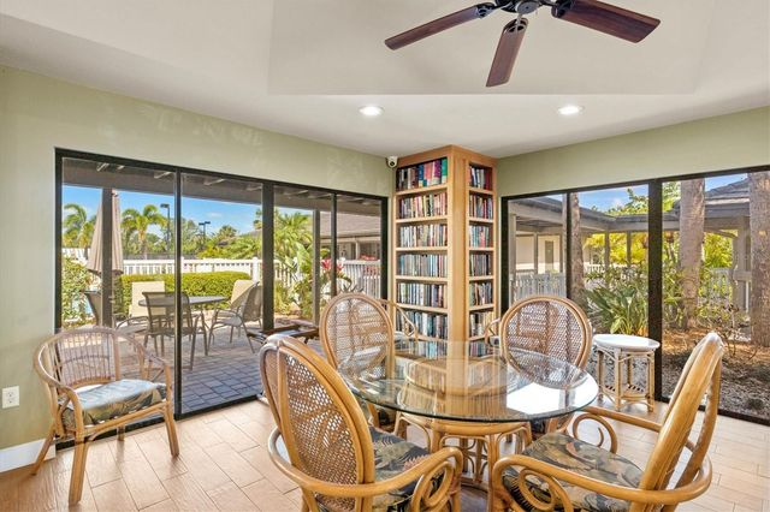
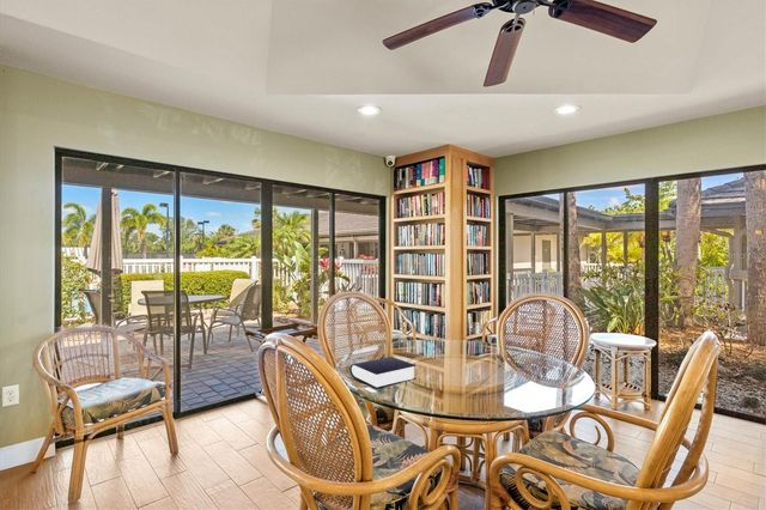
+ book [348,356,418,390]
